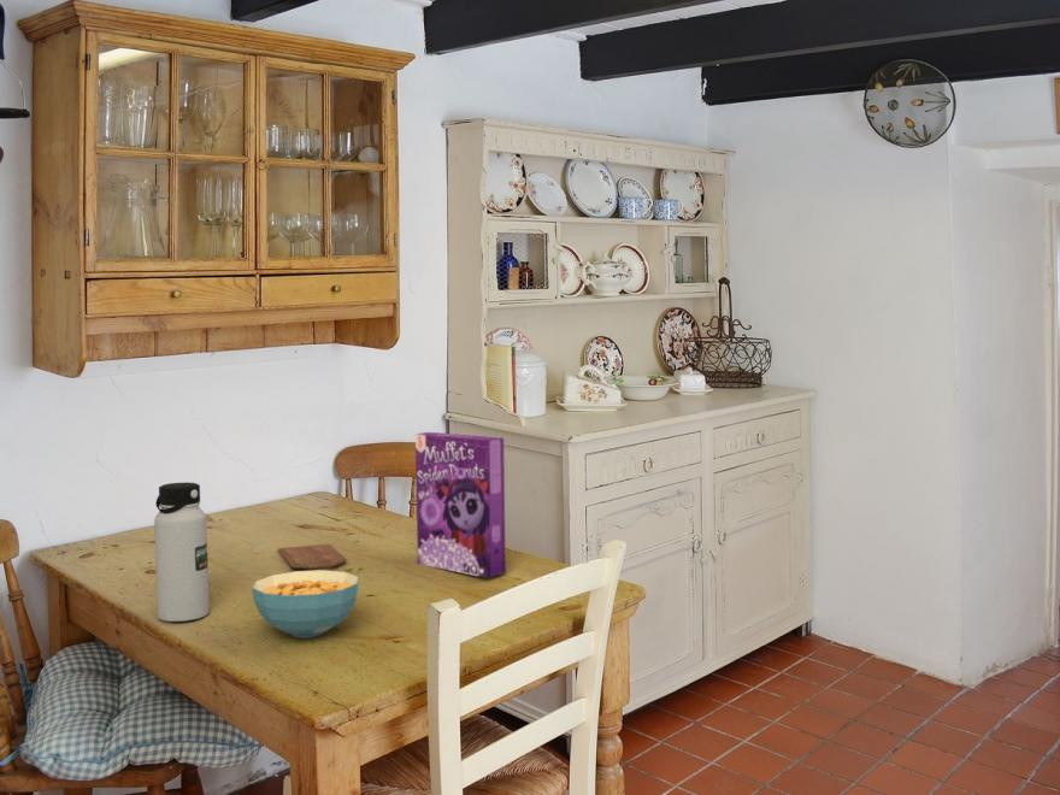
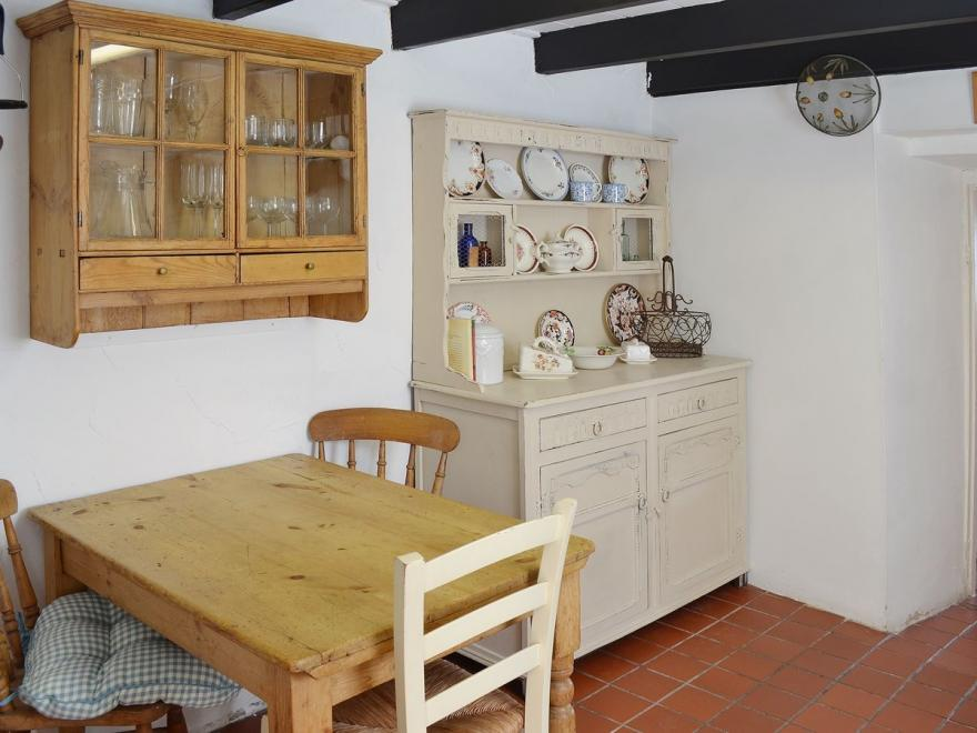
- water bottle [153,482,211,623]
- cereal box [414,431,507,579]
- cereal bowl [251,569,360,640]
- cutting board [277,543,347,570]
